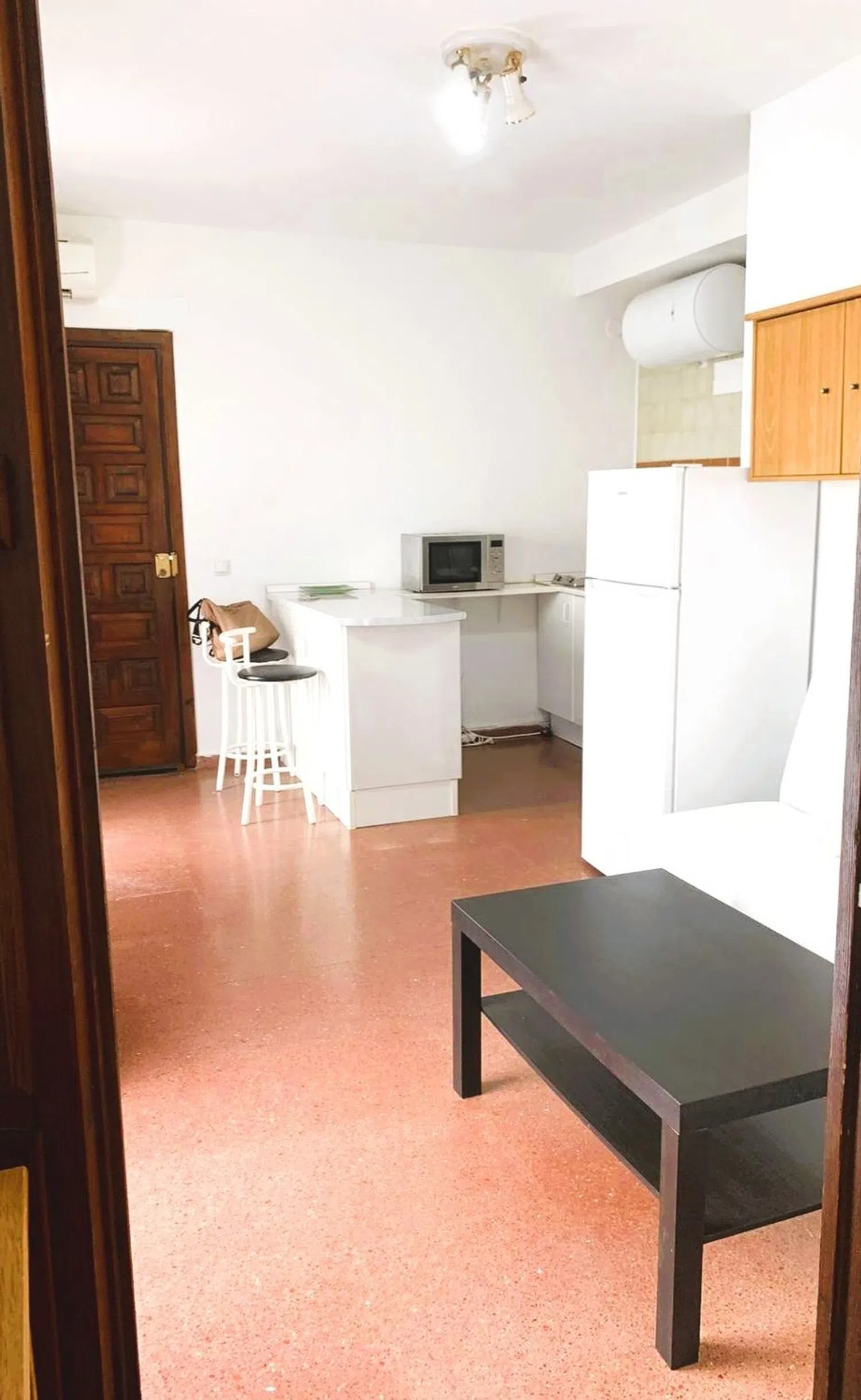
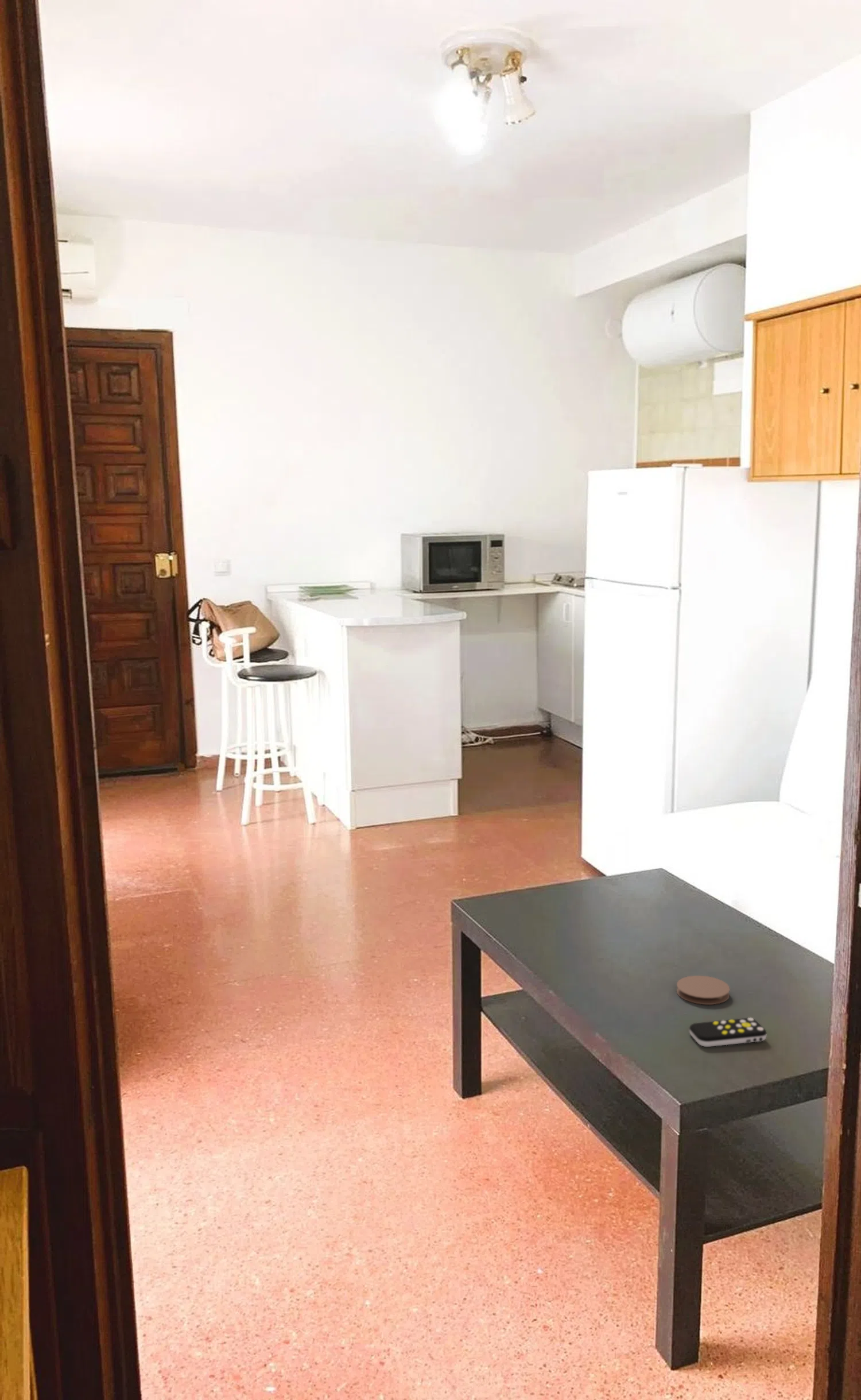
+ coaster [676,975,731,1005]
+ remote control [689,1017,767,1047]
